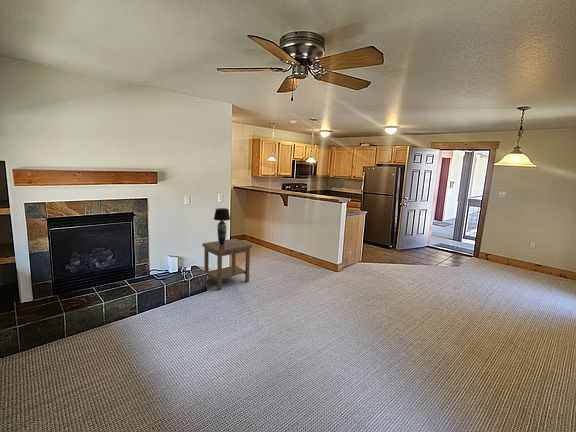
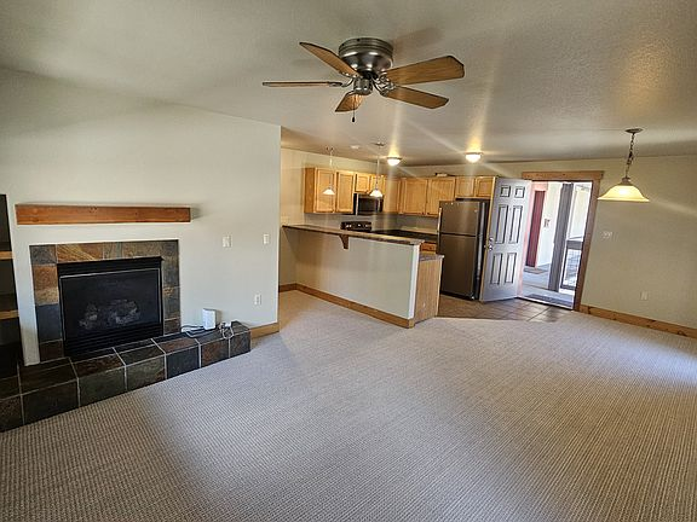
- table lamp [213,207,231,245]
- side table [201,238,253,291]
